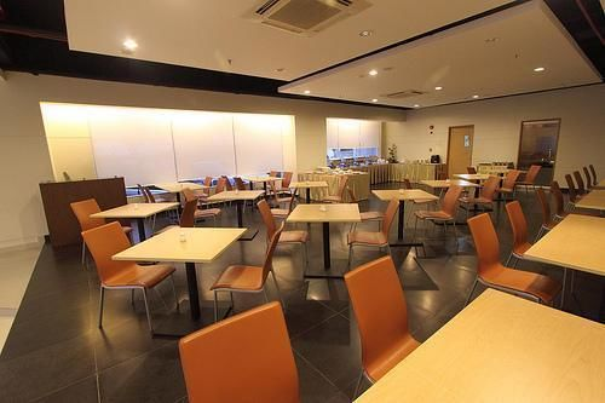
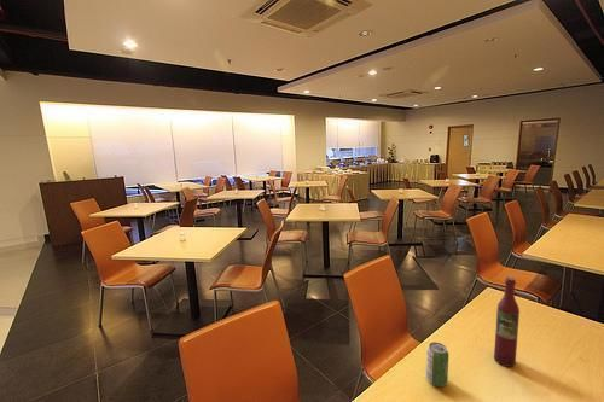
+ beverage can [425,342,449,388]
+ wine bottle [493,276,521,368]
